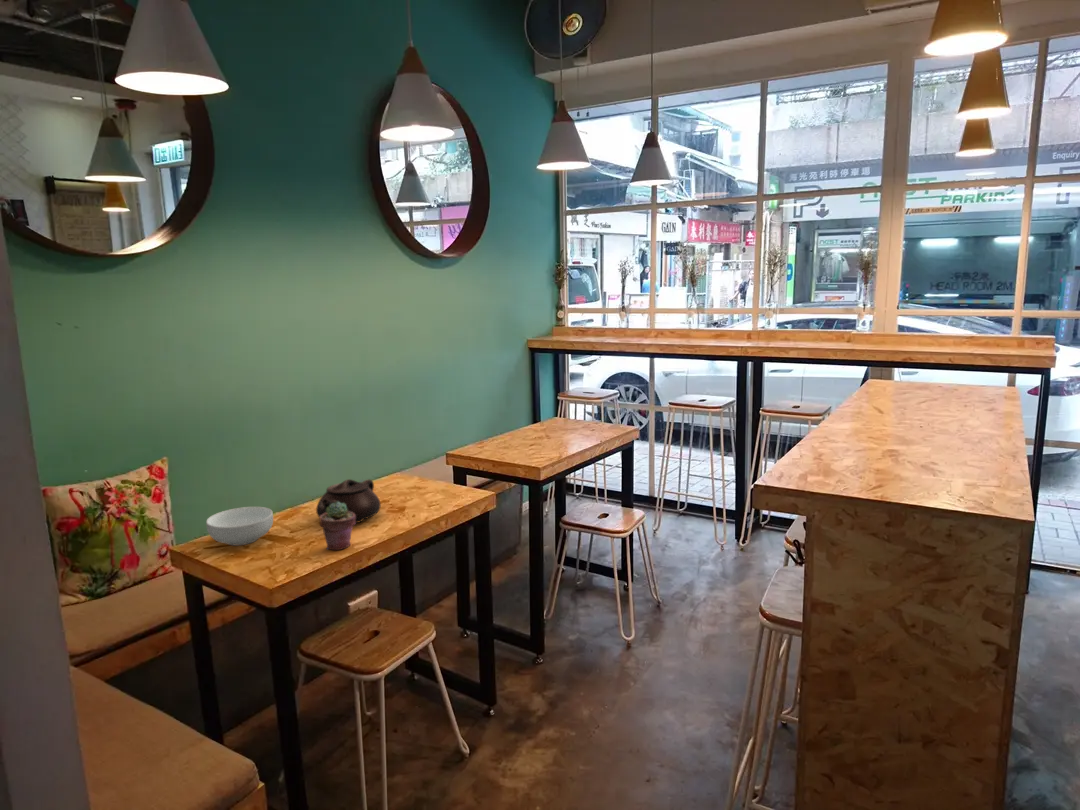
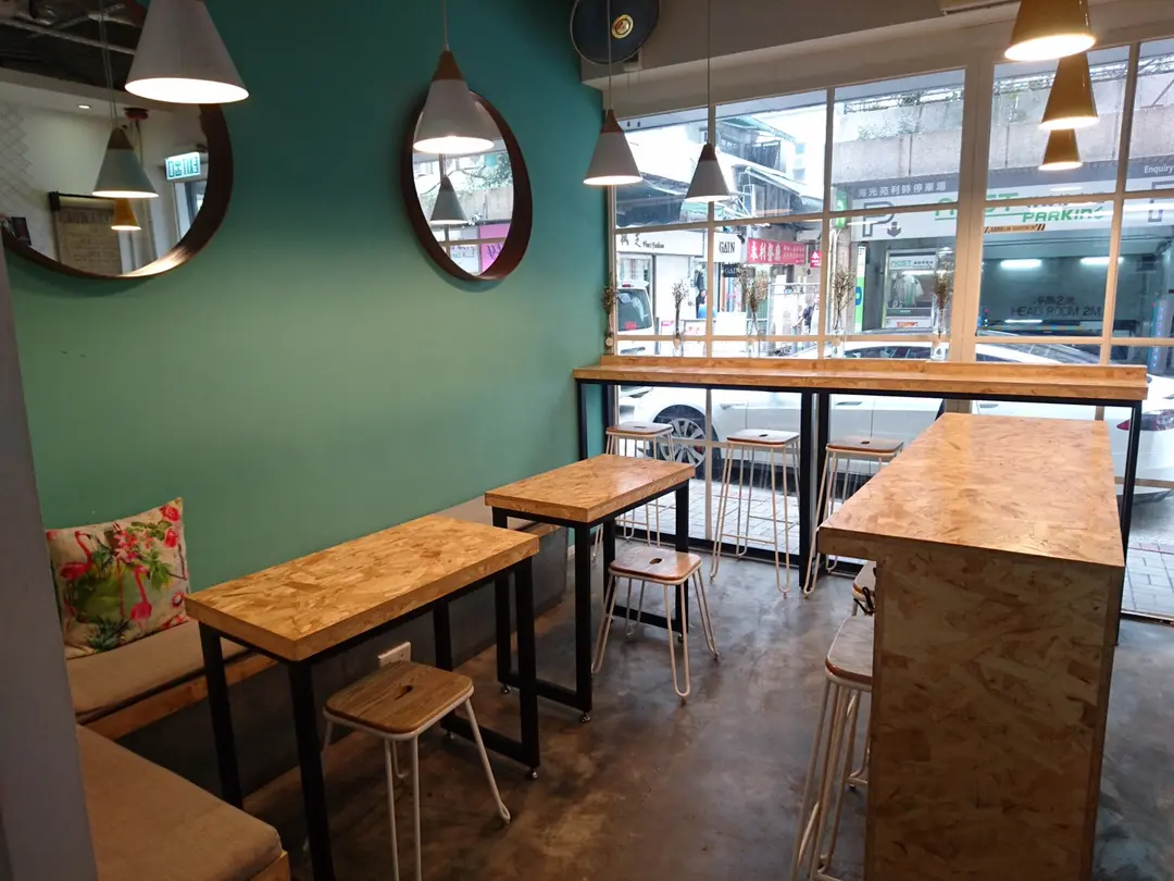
- potted succulent [319,502,357,551]
- cereal bowl [205,506,274,546]
- teapot [315,478,382,524]
